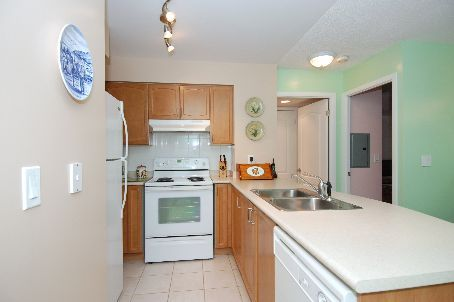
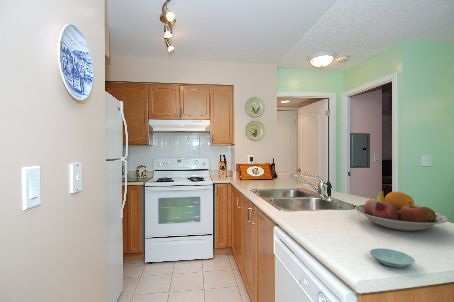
+ saucer [369,247,416,268]
+ fruit bowl [354,190,449,232]
